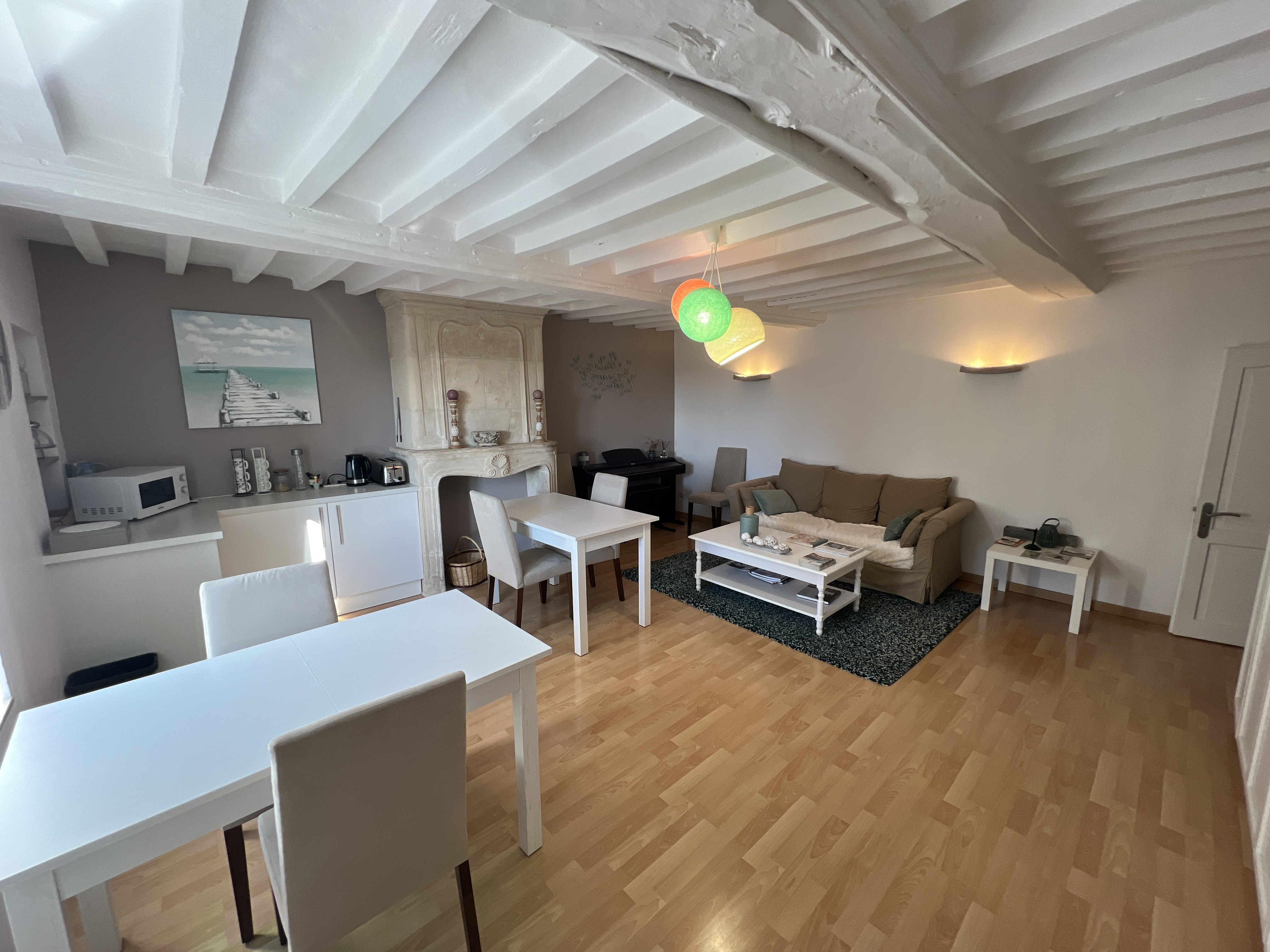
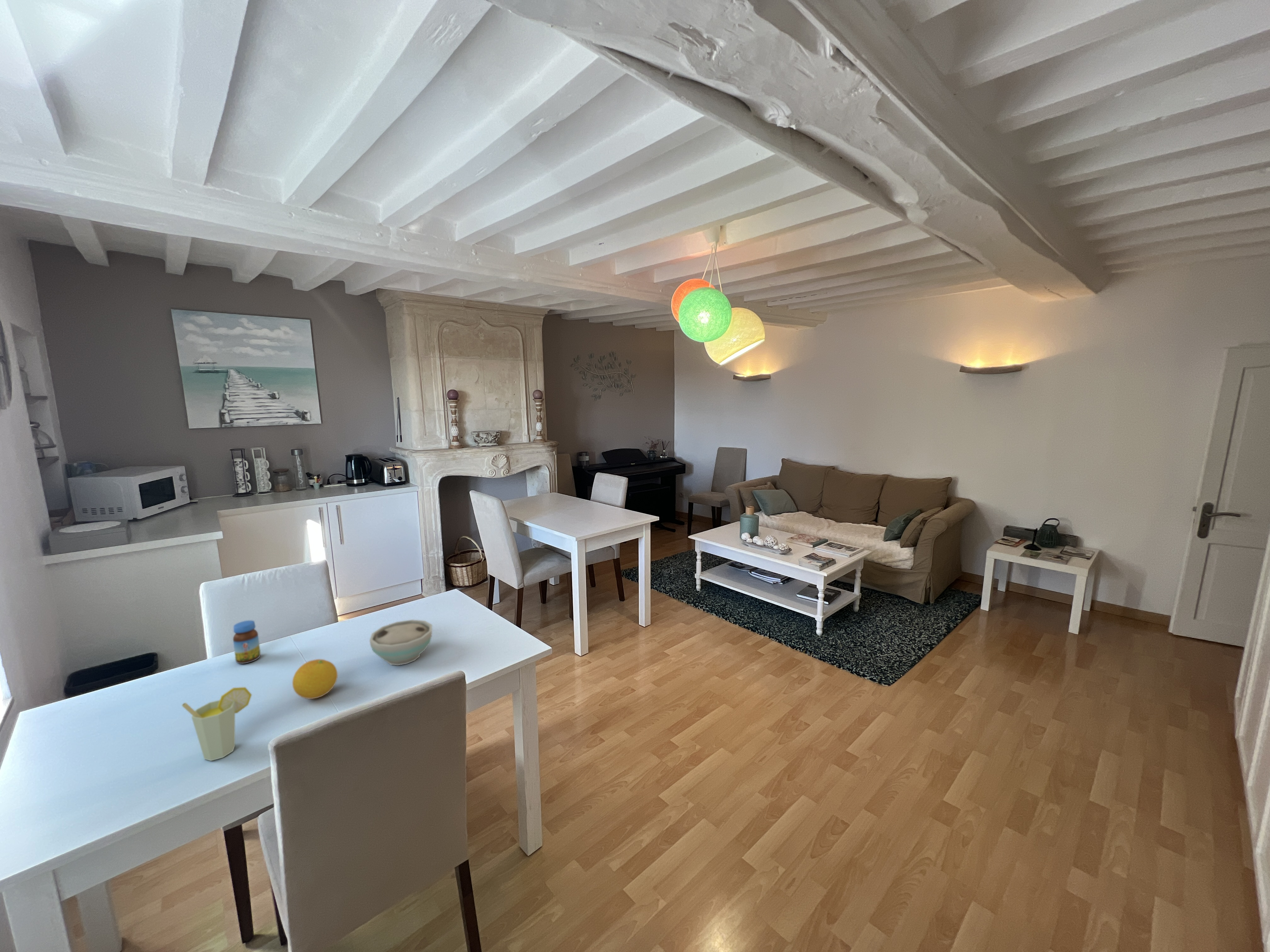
+ jar [233,620,261,664]
+ fruit [292,659,338,699]
+ cup [181,687,252,761]
+ bowl [369,619,432,666]
